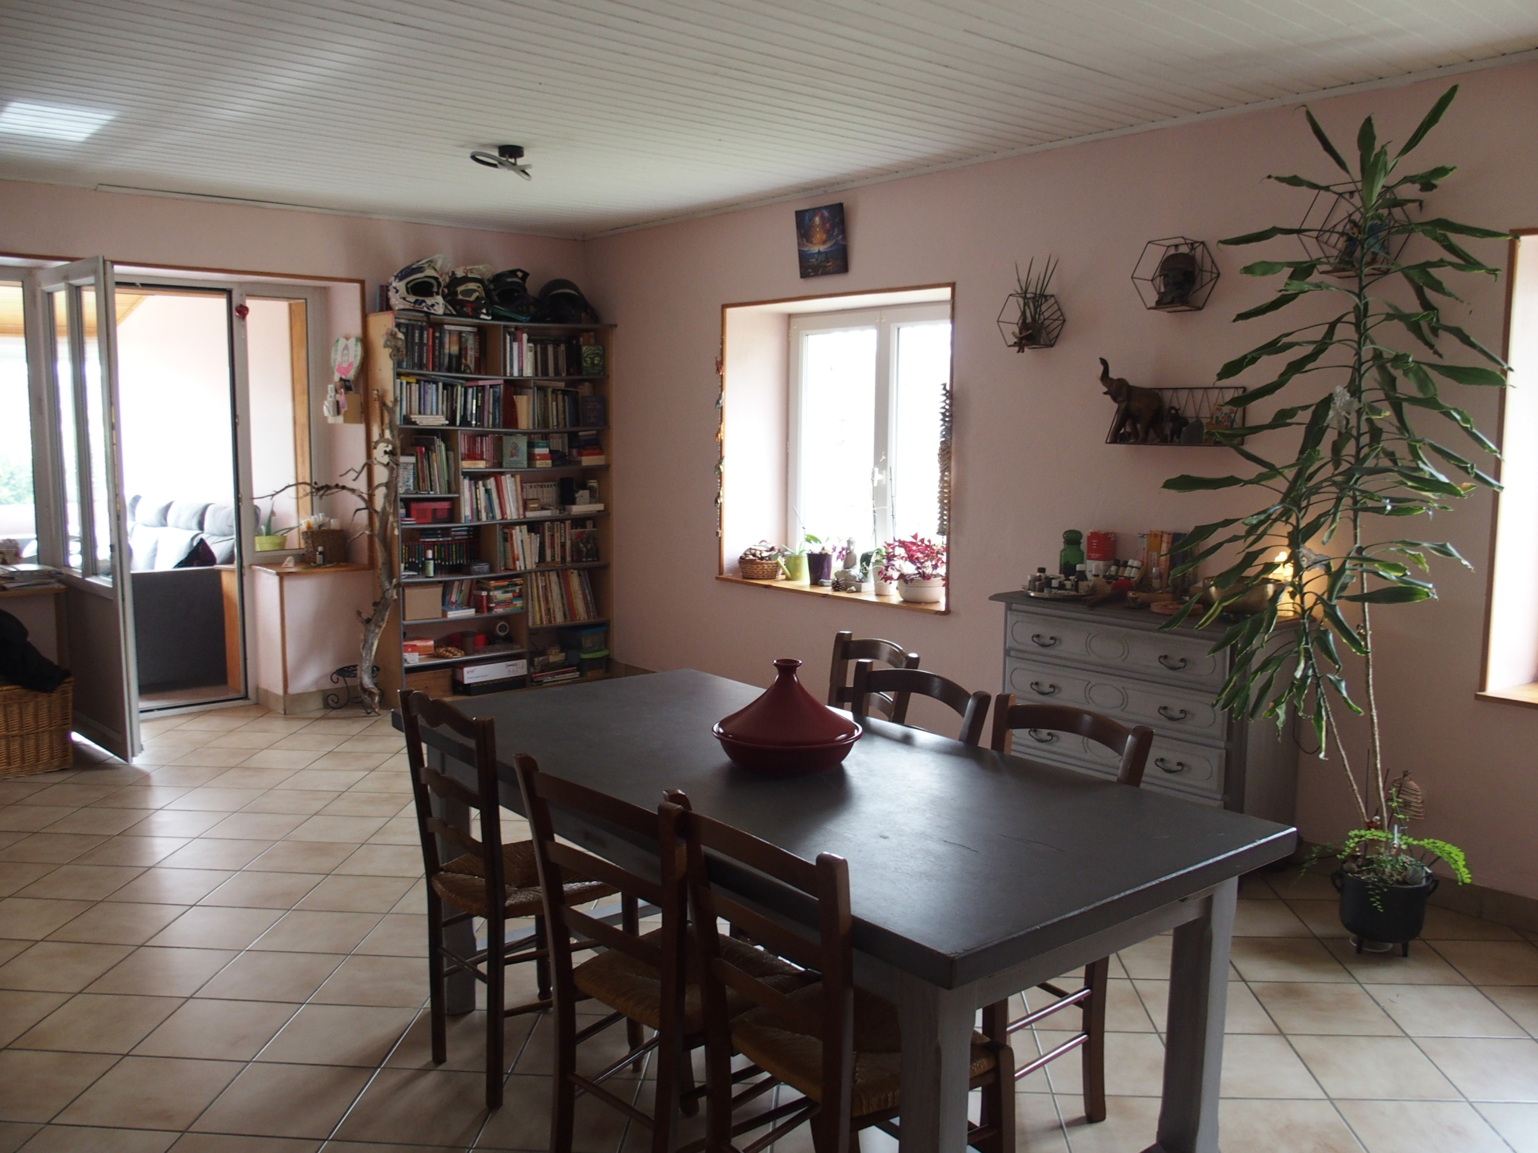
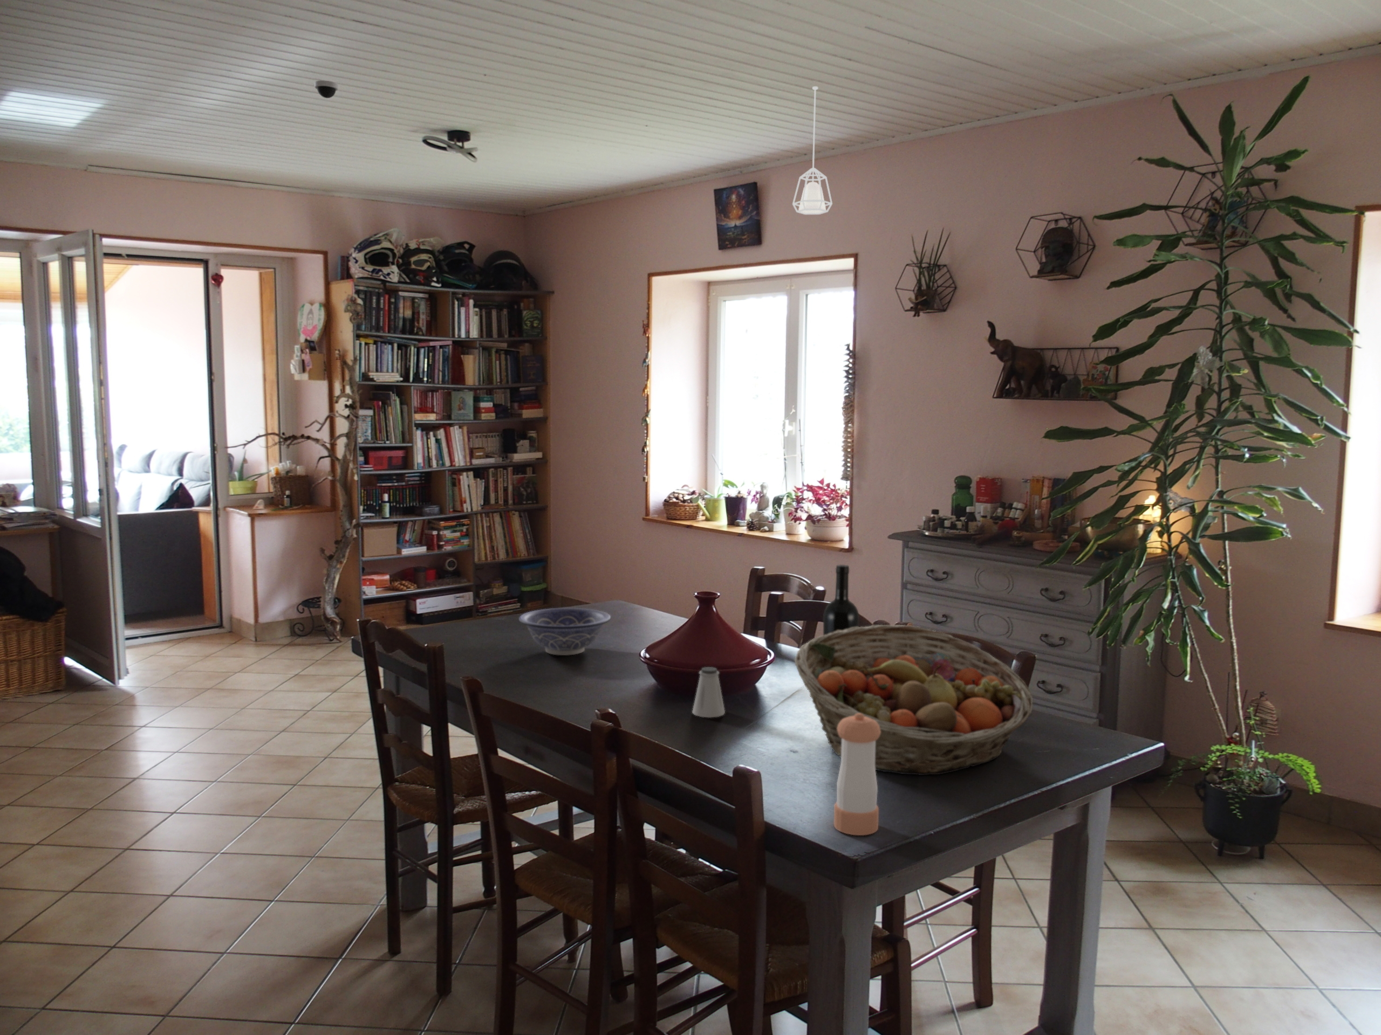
+ dome security camera [314,79,339,99]
+ decorative bowl [519,607,611,656]
+ pepper shaker [833,713,881,836]
+ pendant lamp [792,86,833,215]
+ saltshaker [692,666,725,718]
+ wine bottle [823,564,860,647]
+ fruit basket [794,624,1034,776]
